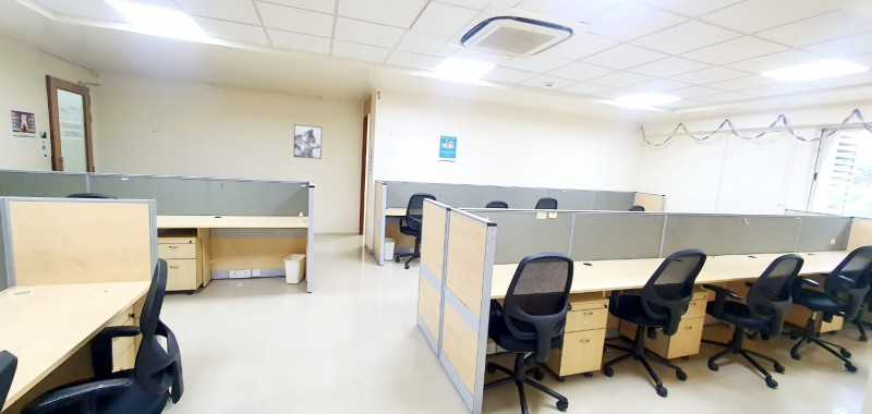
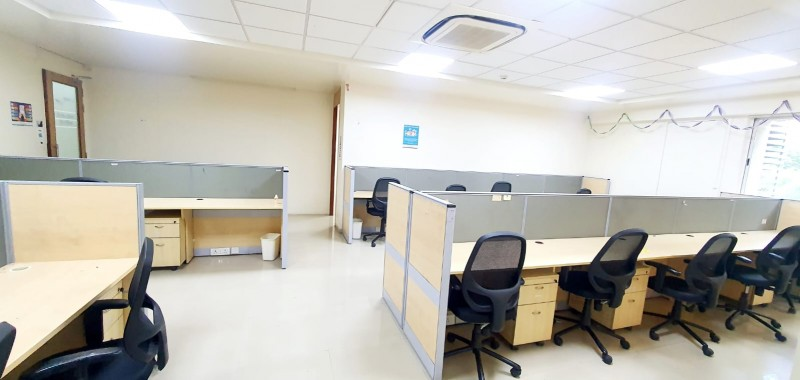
- wall art [293,123,323,160]
